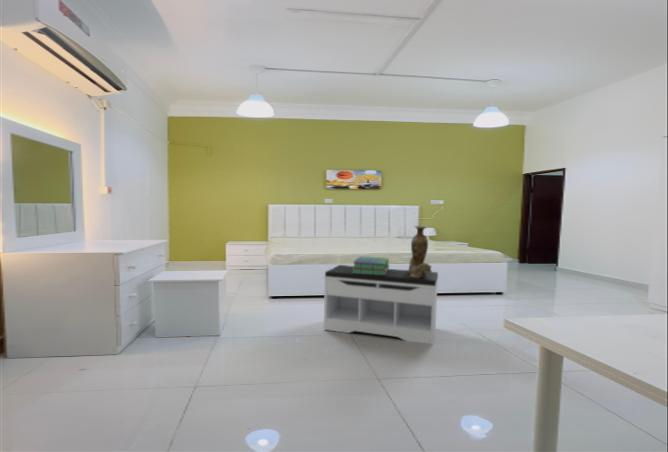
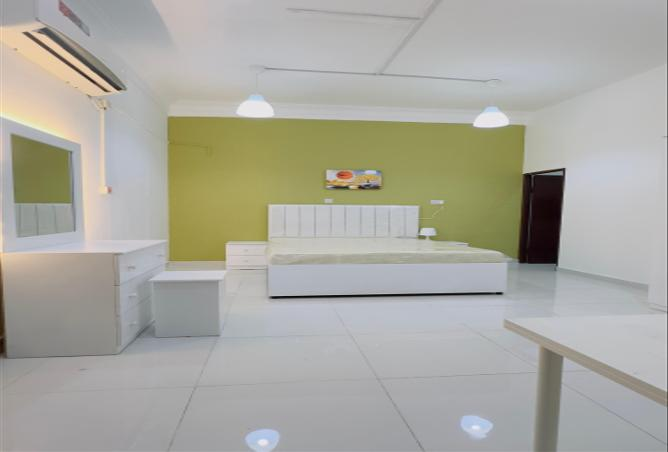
- stack of books [352,255,390,275]
- vase with dog figurine [407,225,433,278]
- bench [323,264,439,345]
